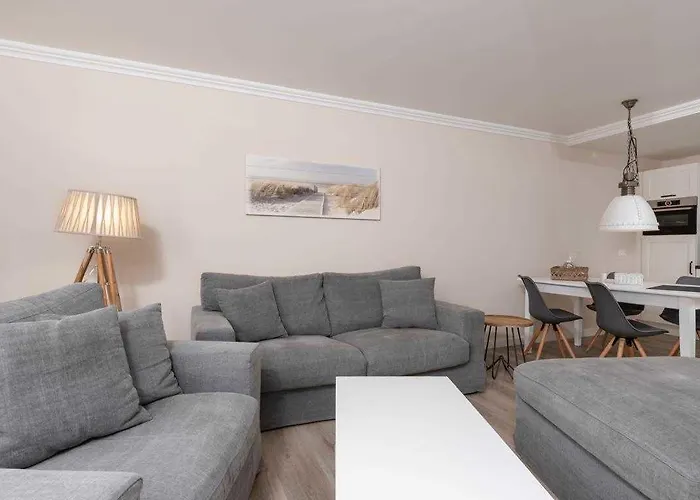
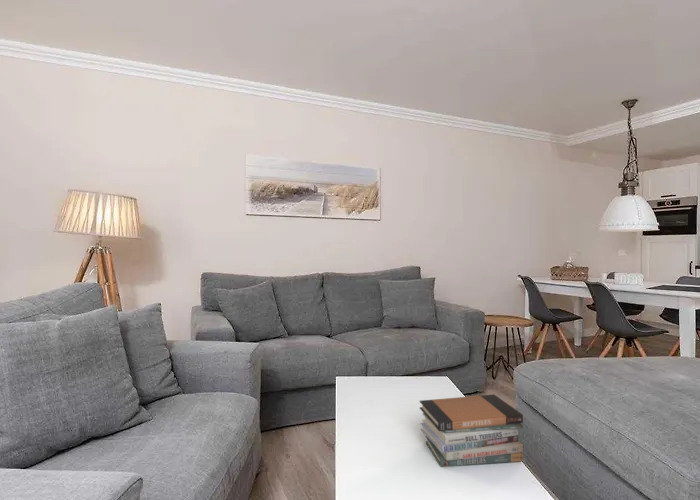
+ book stack [419,394,524,468]
